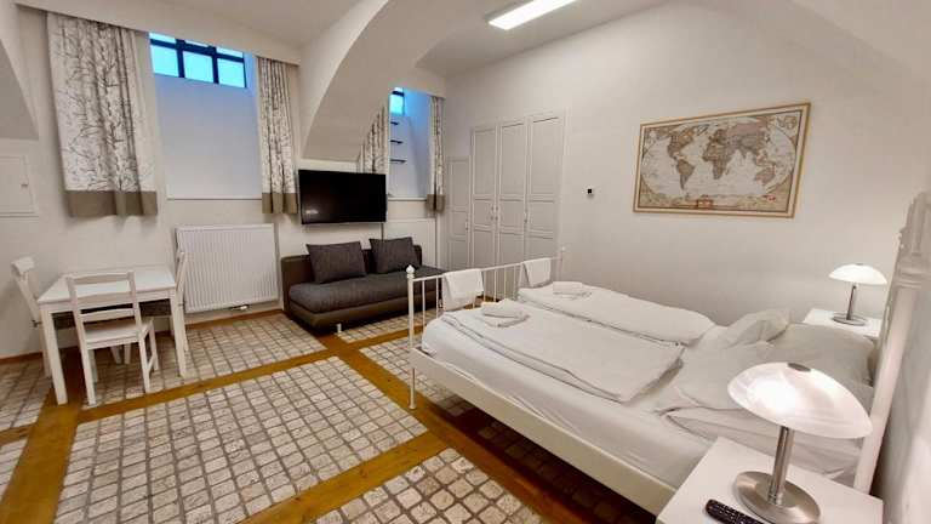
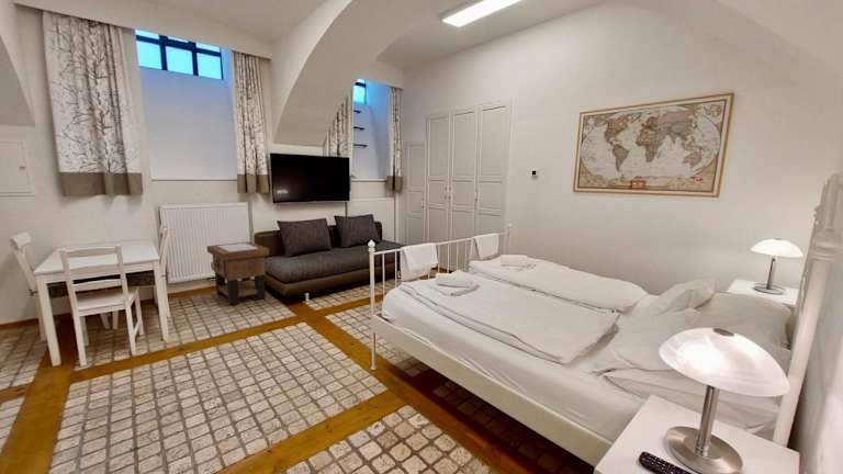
+ side table [206,240,270,306]
